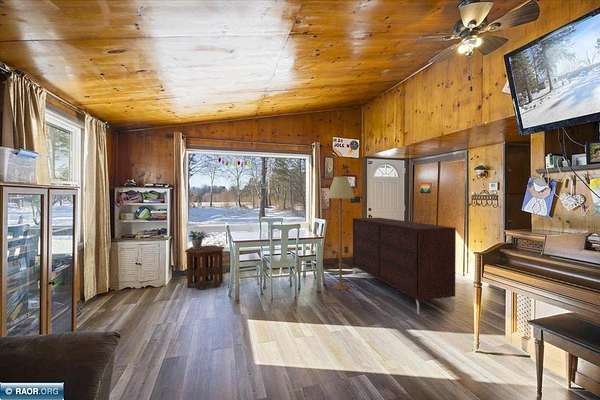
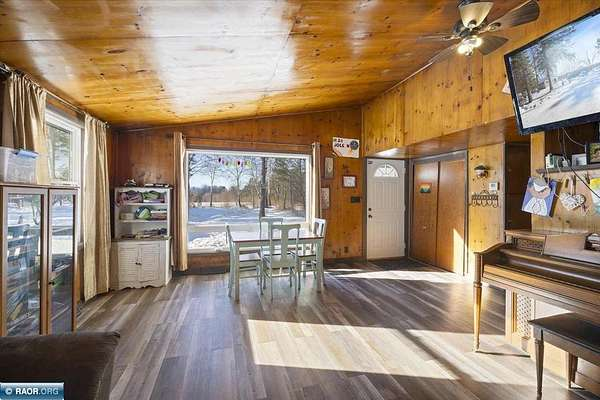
- side table [184,244,225,291]
- sideboard [352,217,457,315]
- potted plant [187,230,209,249]
- floor lamp [326,176,355,291]
